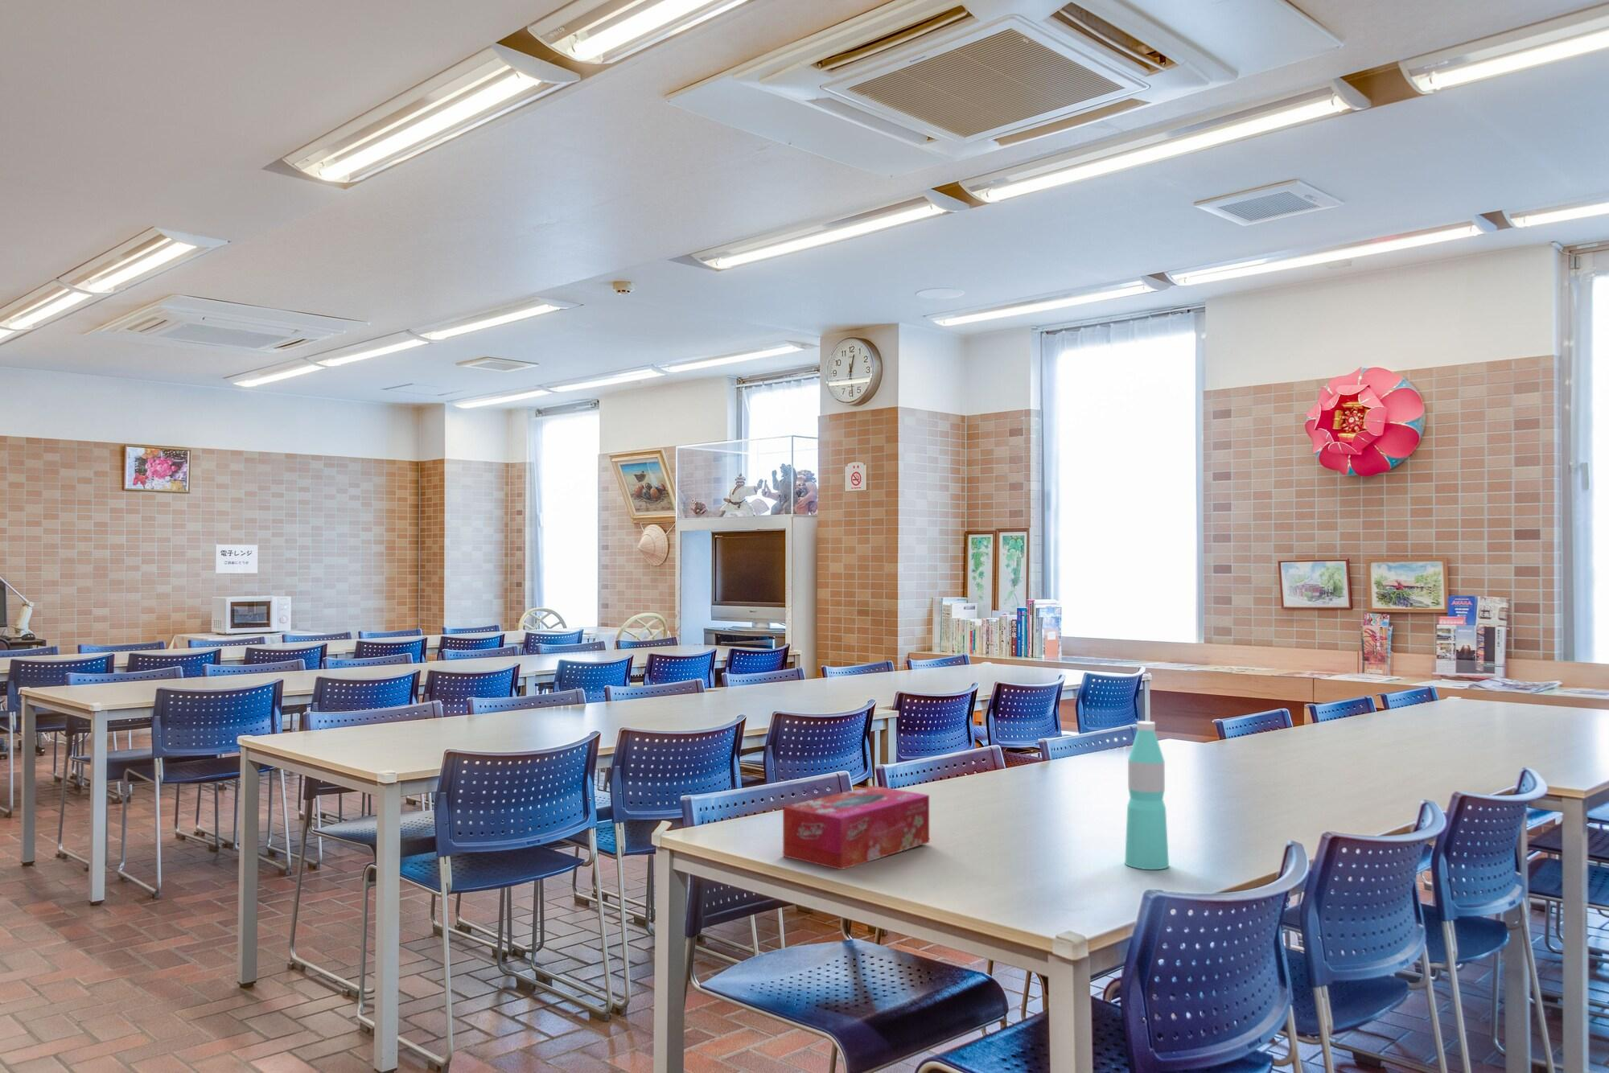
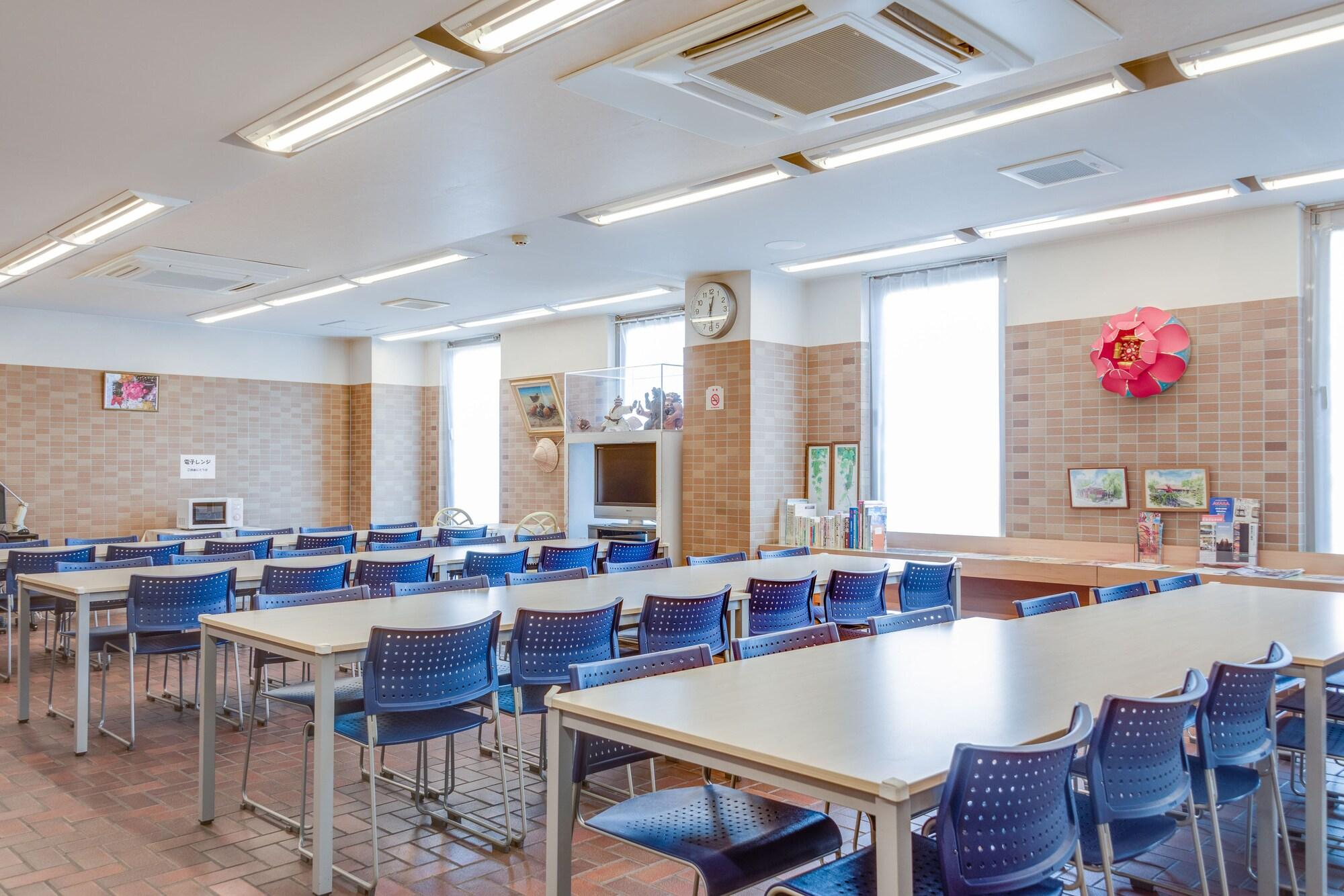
- tissue box [782,786,930,871]
- water bottle [1124,720,1170,871]
